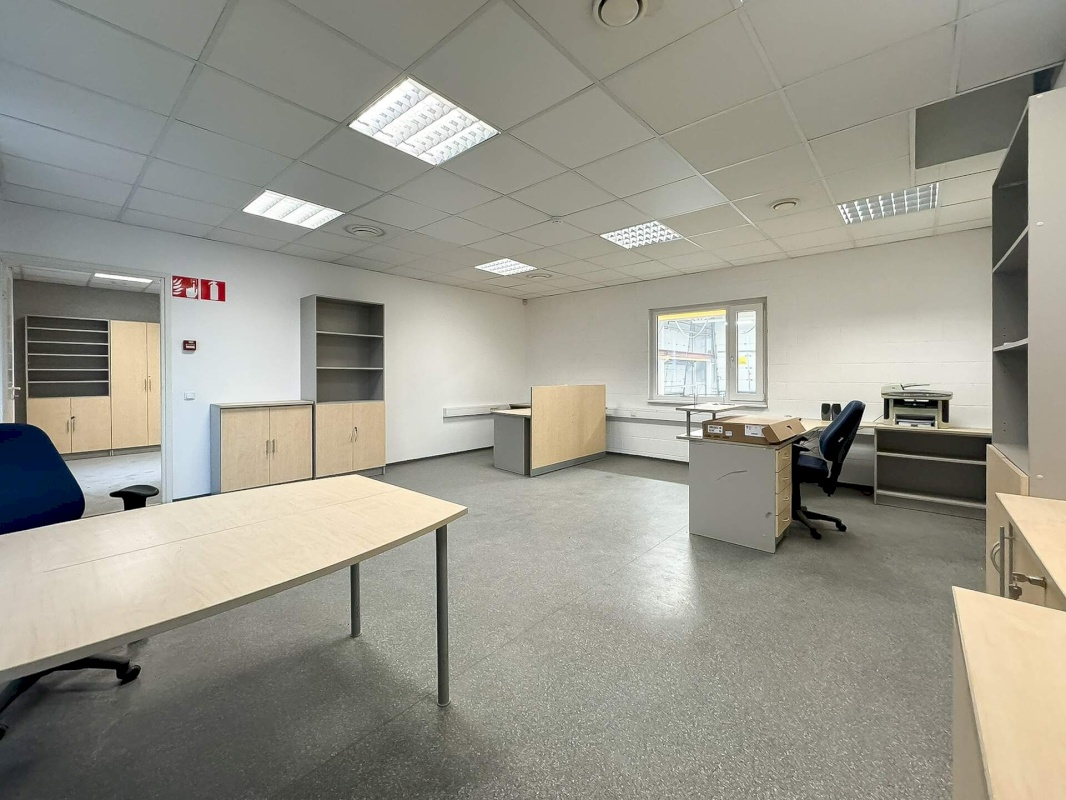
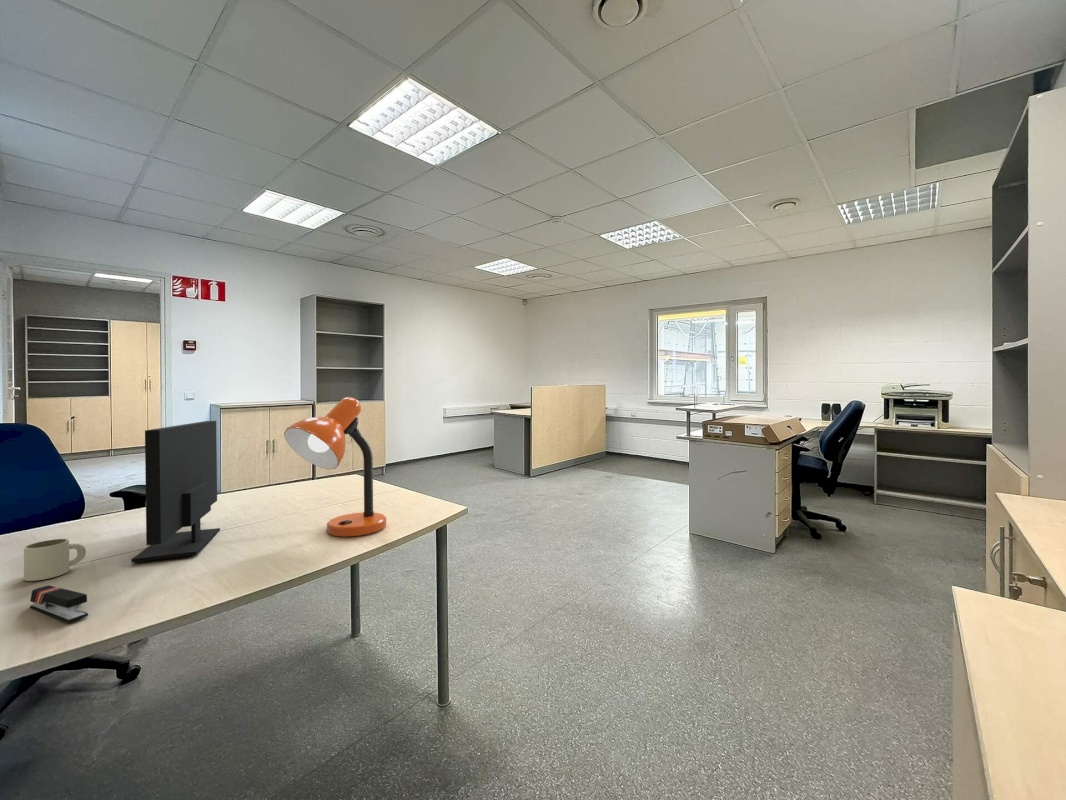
+ mug [23,538,87,582]
+ monitor [130,420,221,564]
+ stapler [29,585,89,624]
+ desk lamp [283,396,387,538]
